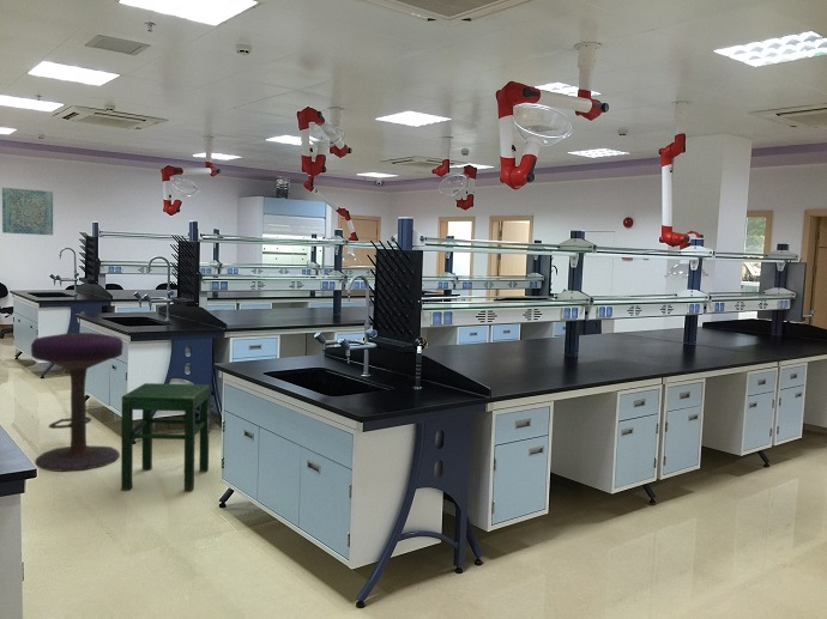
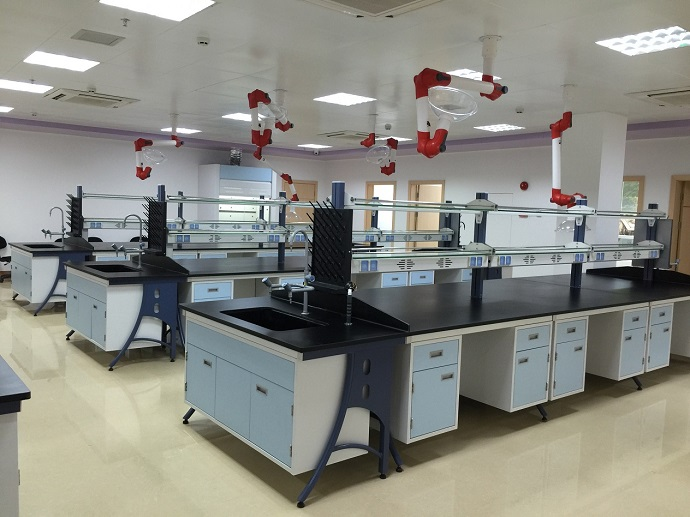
- stool [120,382,211,492]
- wall art [1,187,54,236]
- stool [30,332,125,473]
